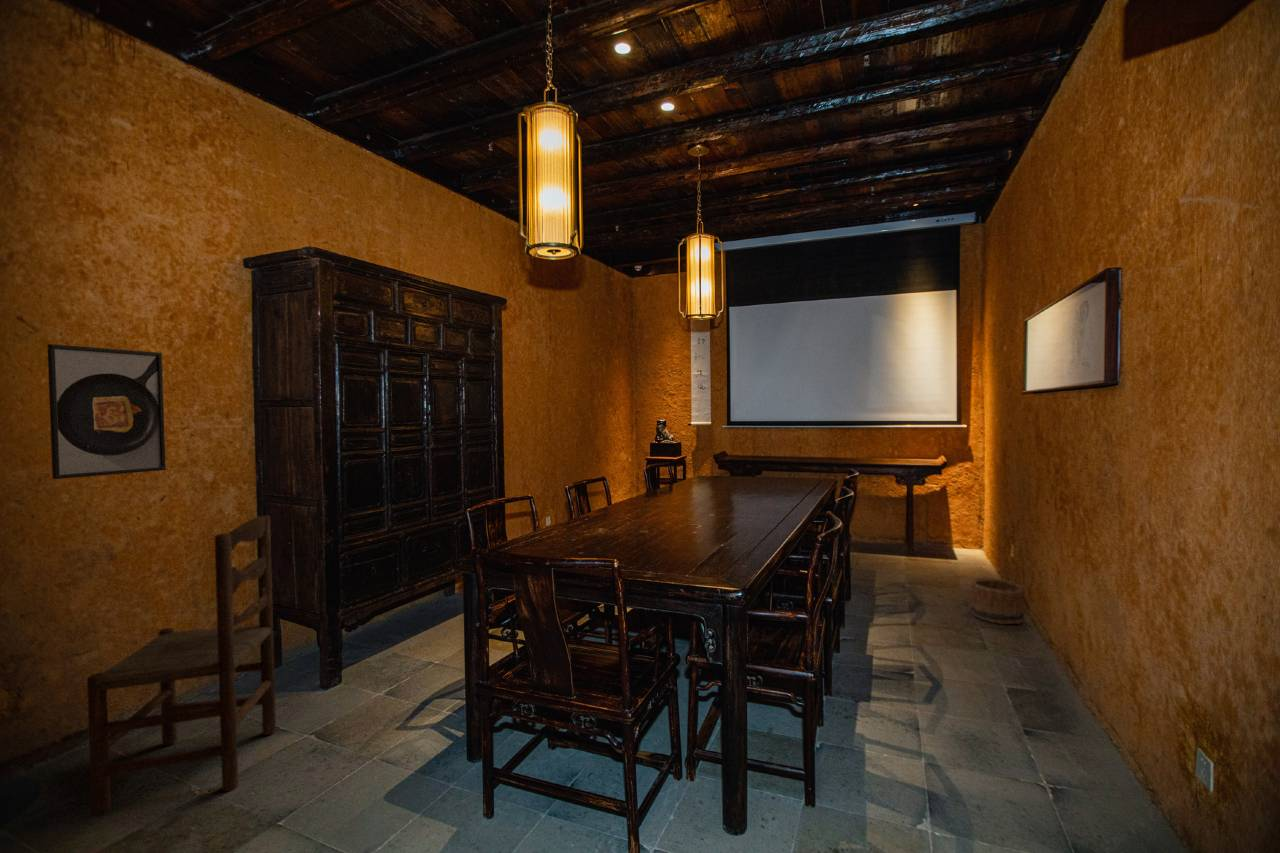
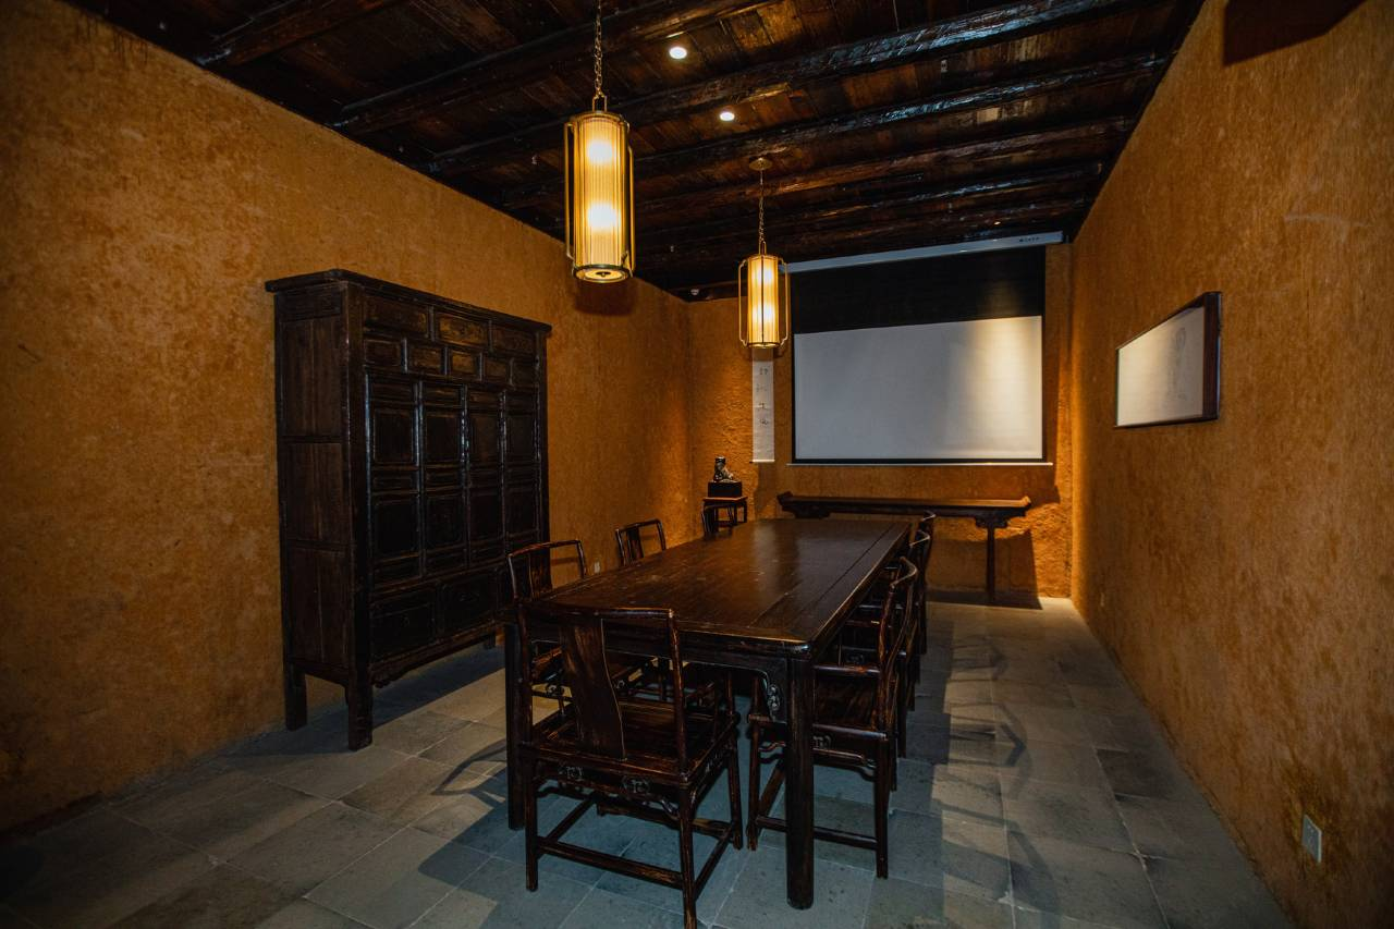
- dining chair [86,515,277,817]
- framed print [47,343,167,480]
- basket [970,577,1026,625]
